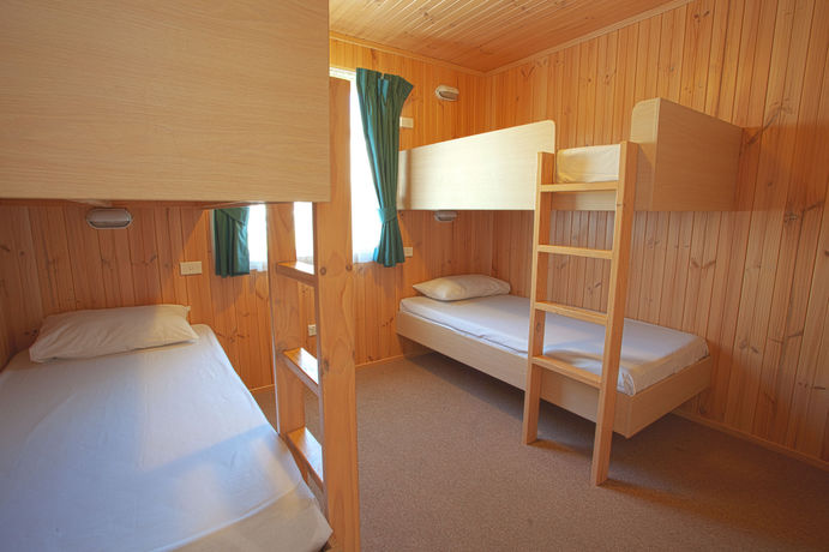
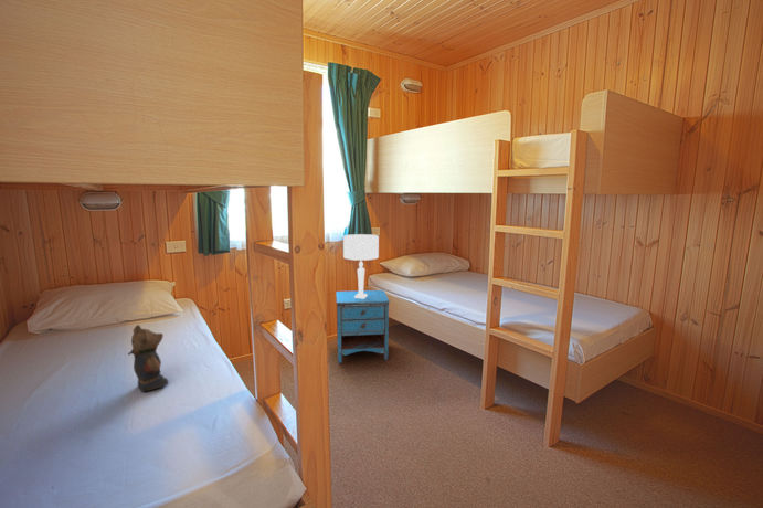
+ teddy bear [127,324,169,392]
+ table lamp [342,233,380,298]
+ nightstand [335,289,391,364]
